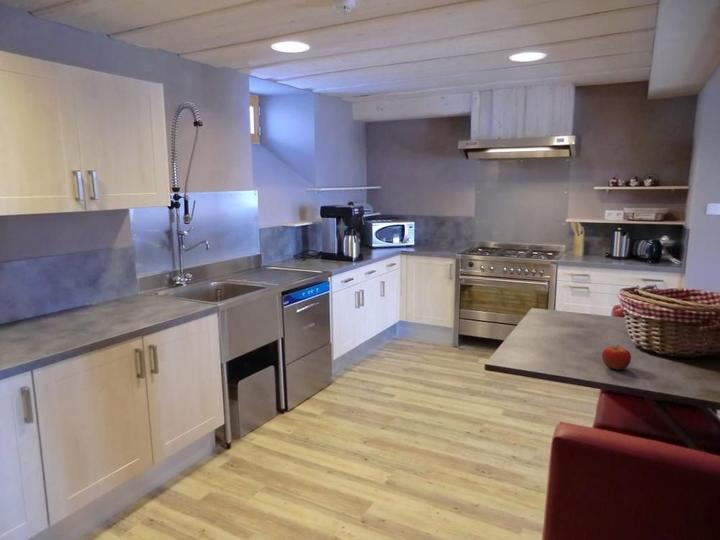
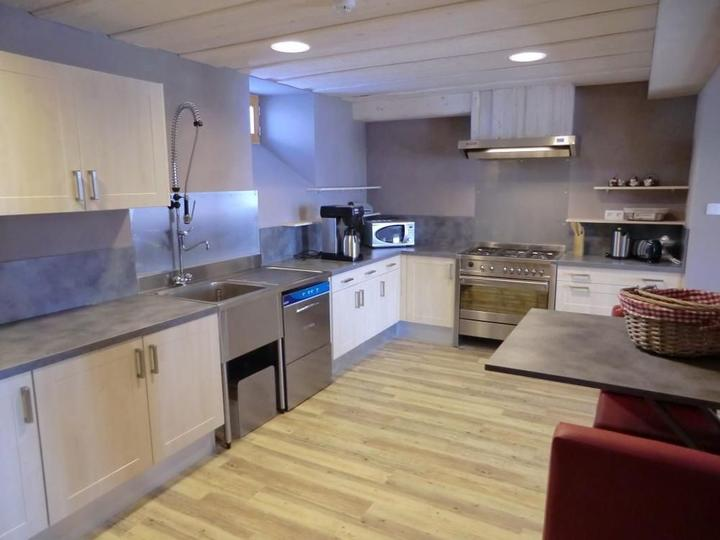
- fruit [601,344,632,371]
